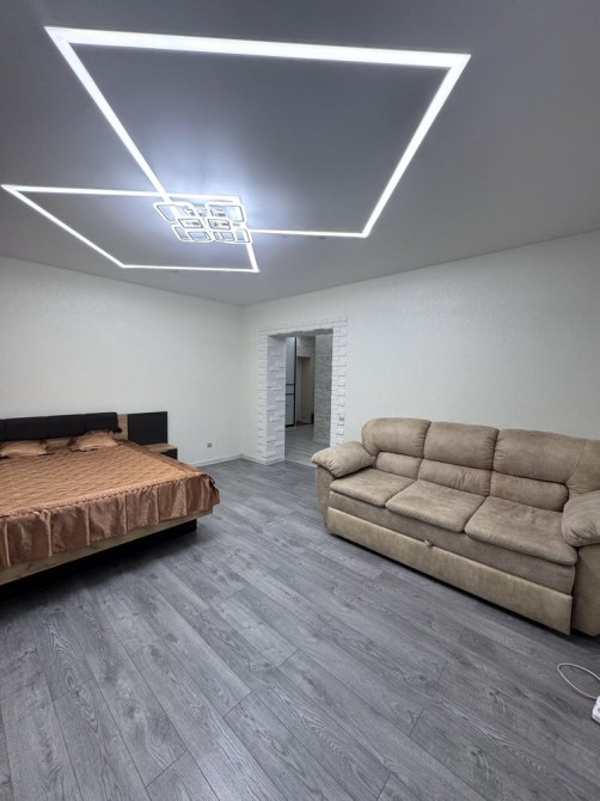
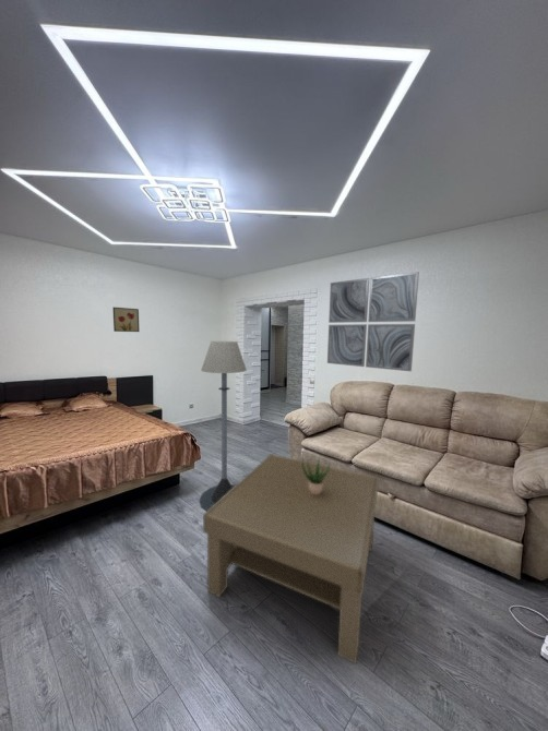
+ potted plant [302,456,331,495]
+ wall art [326,271,420,372]
+ floor lamp [199,340,248,512]
+ wall art [111,307,141,333]
+ coffee table [202,453,380,664]
